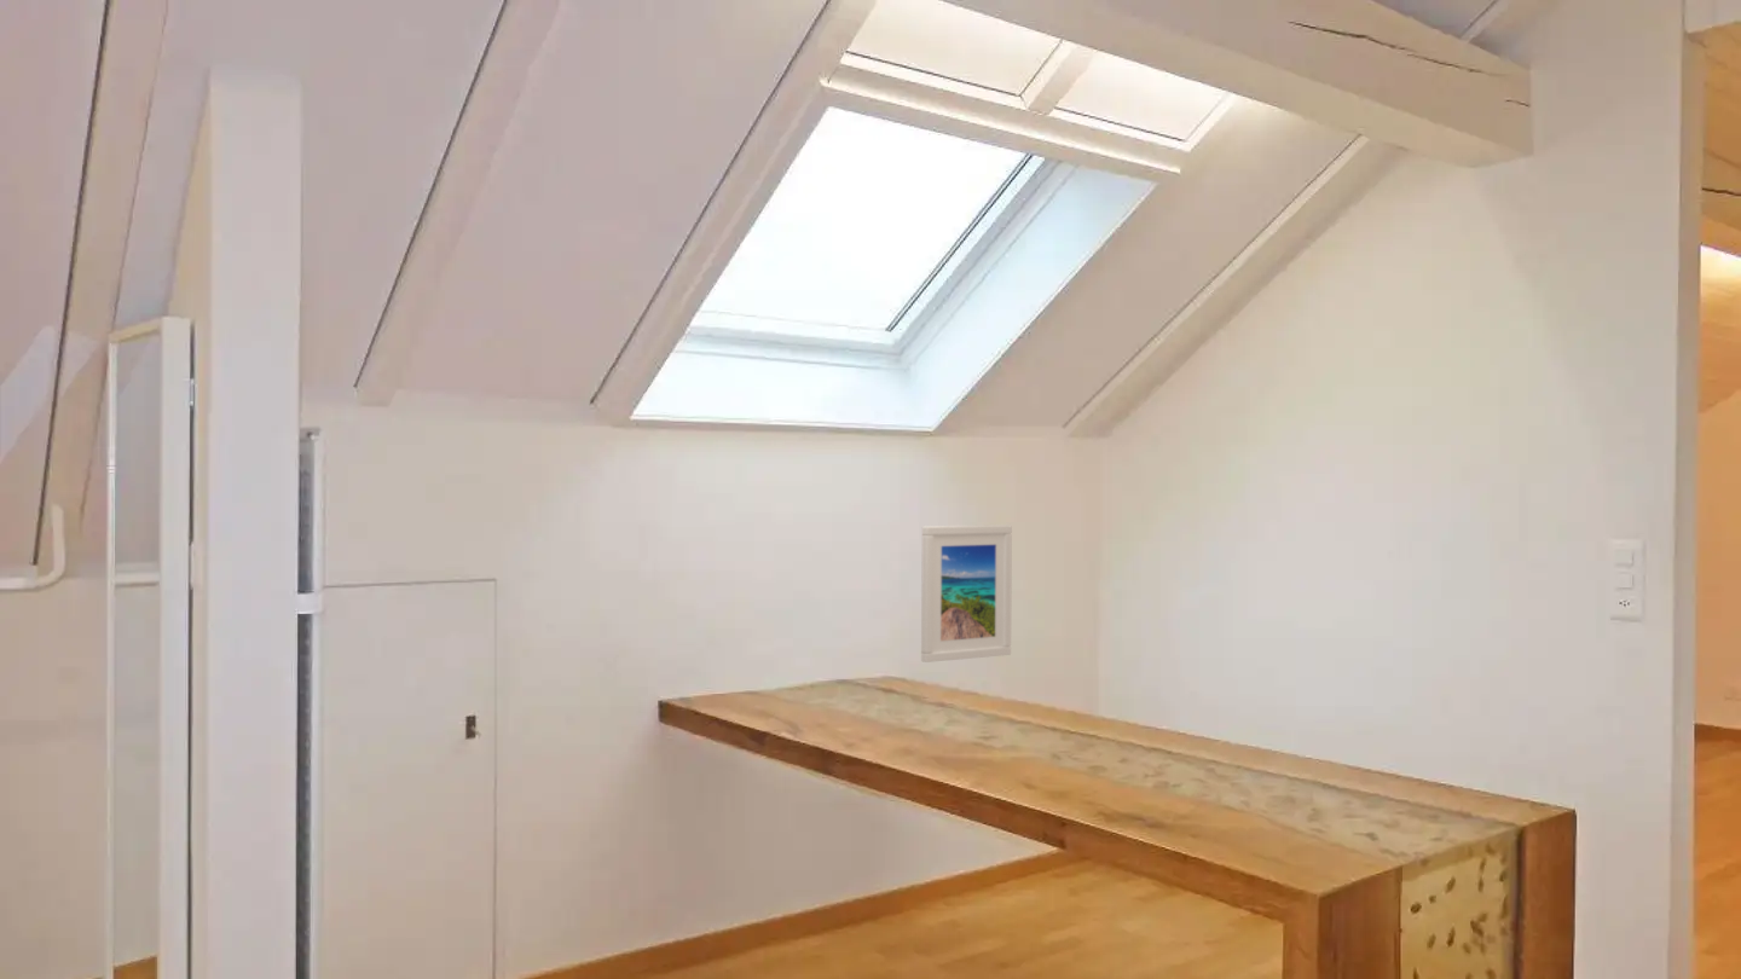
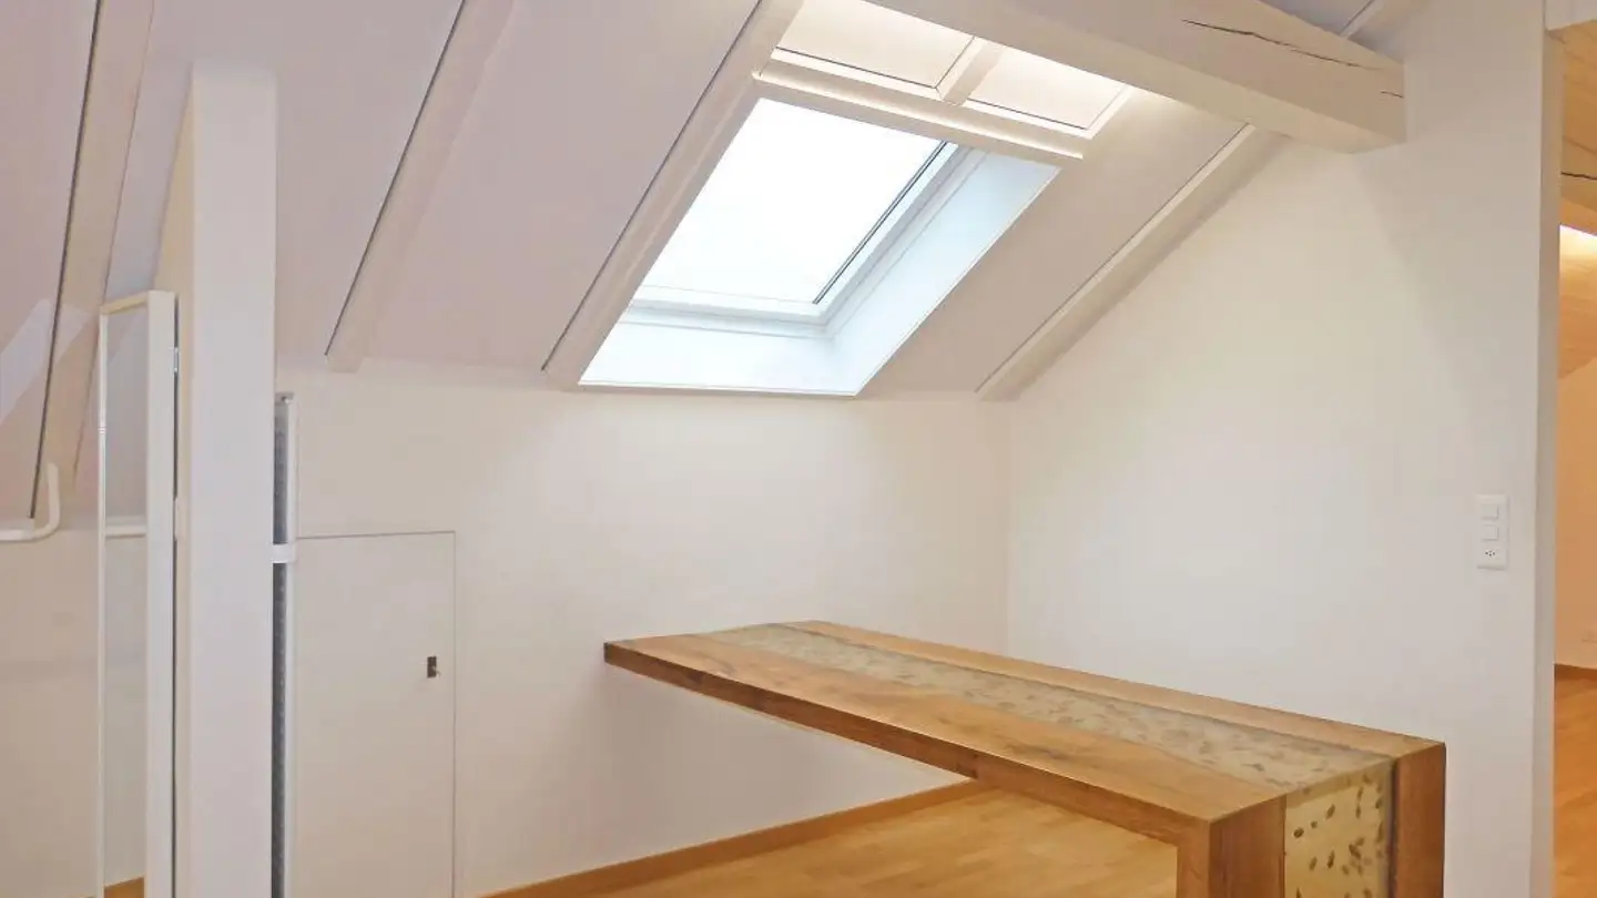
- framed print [920,523,1013,664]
